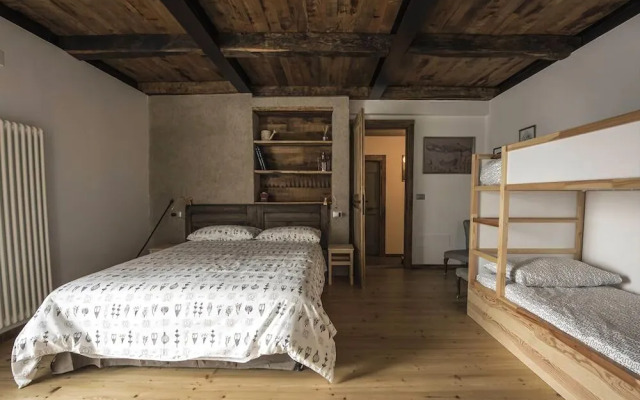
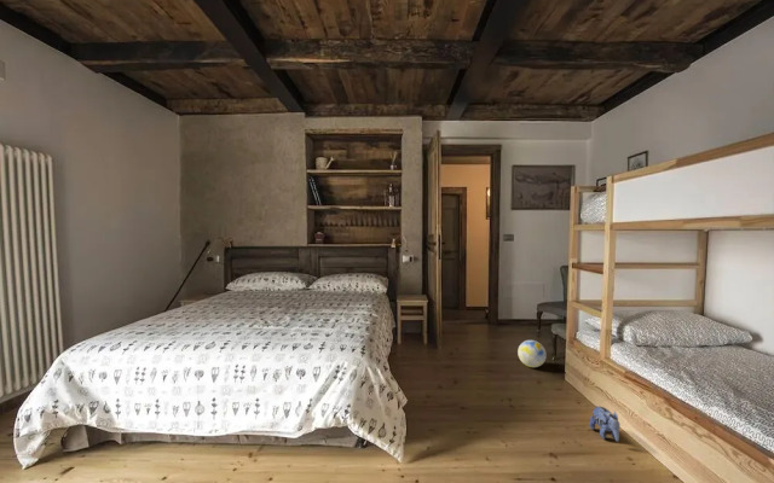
+ plush toy [588,403,622,443]
+ ball [516,339,548,368]
